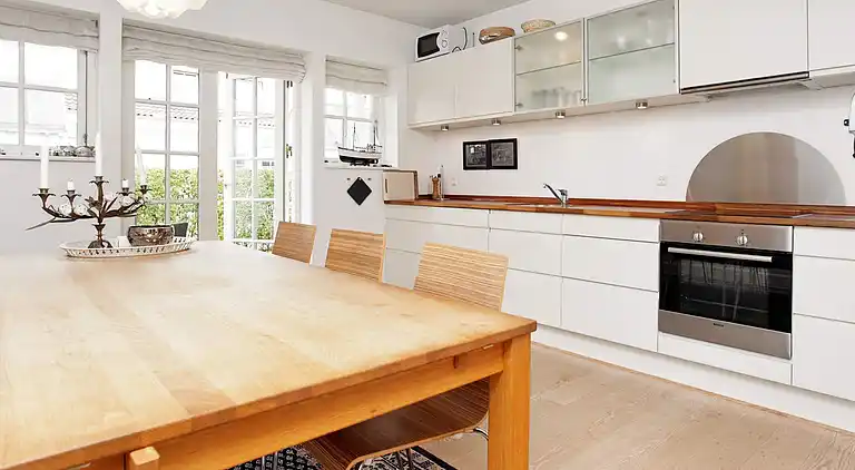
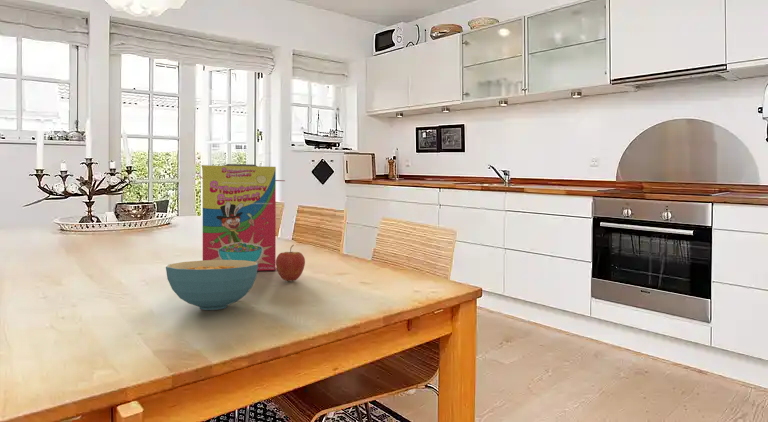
+ cereal bowl [165,260,258,311]
+ fruit [276,244,306,282]
+ cereal box [195,163,286,271]
